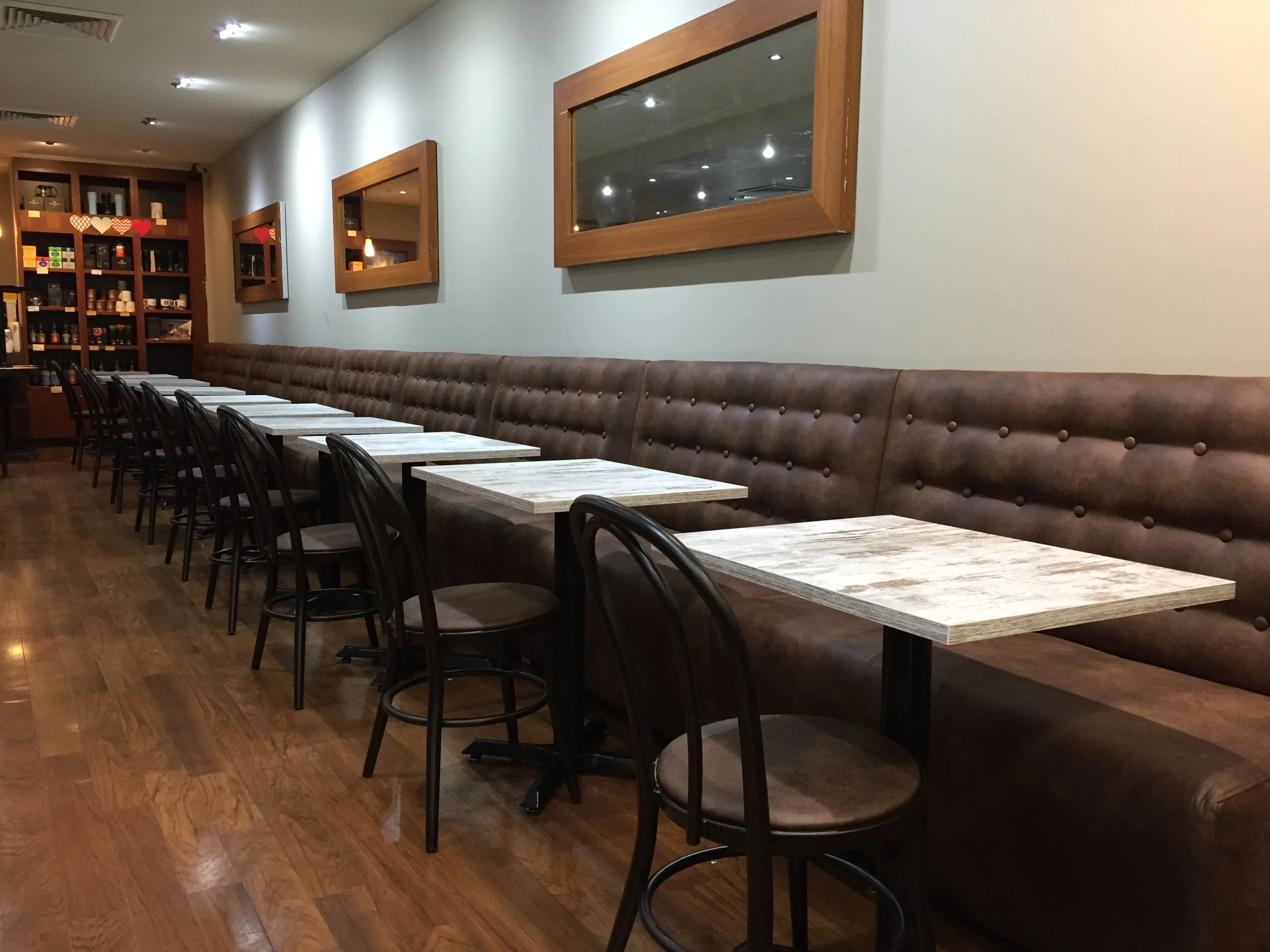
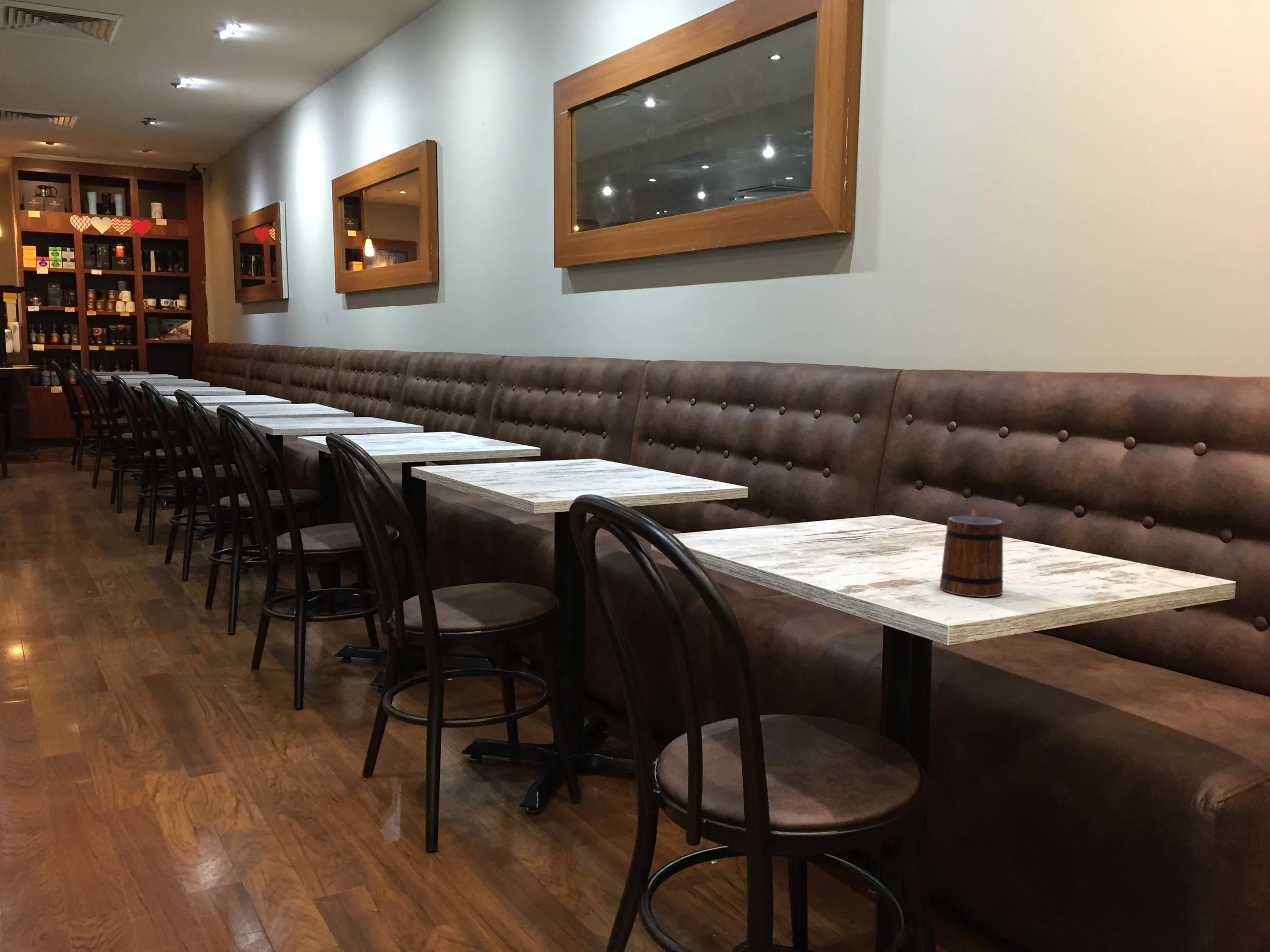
+ mug [939,506,1004,598]
